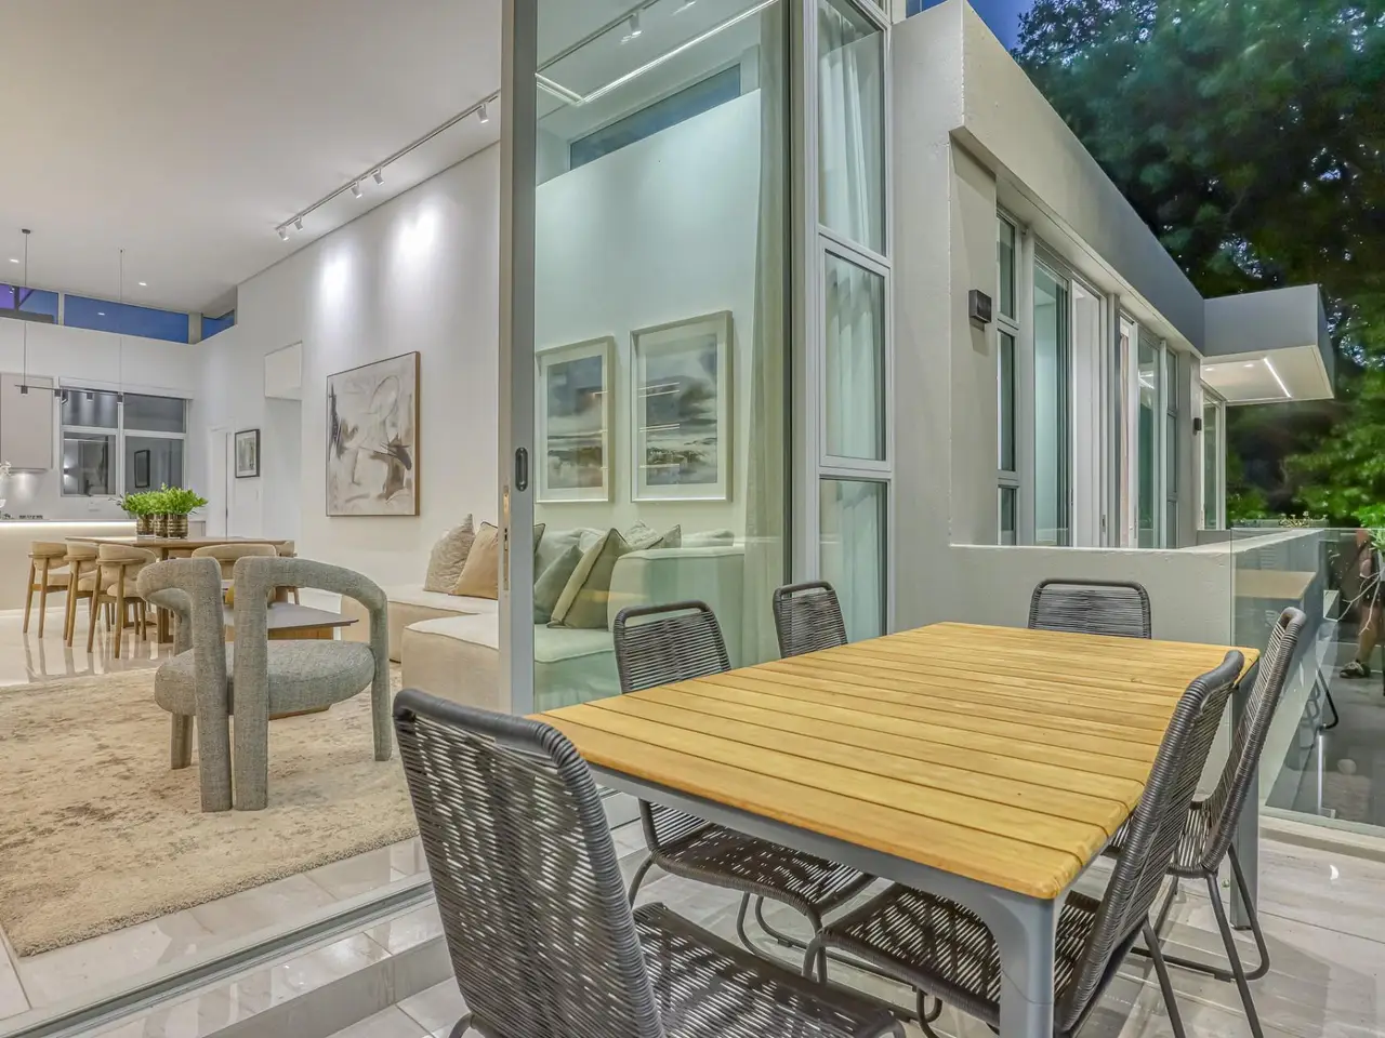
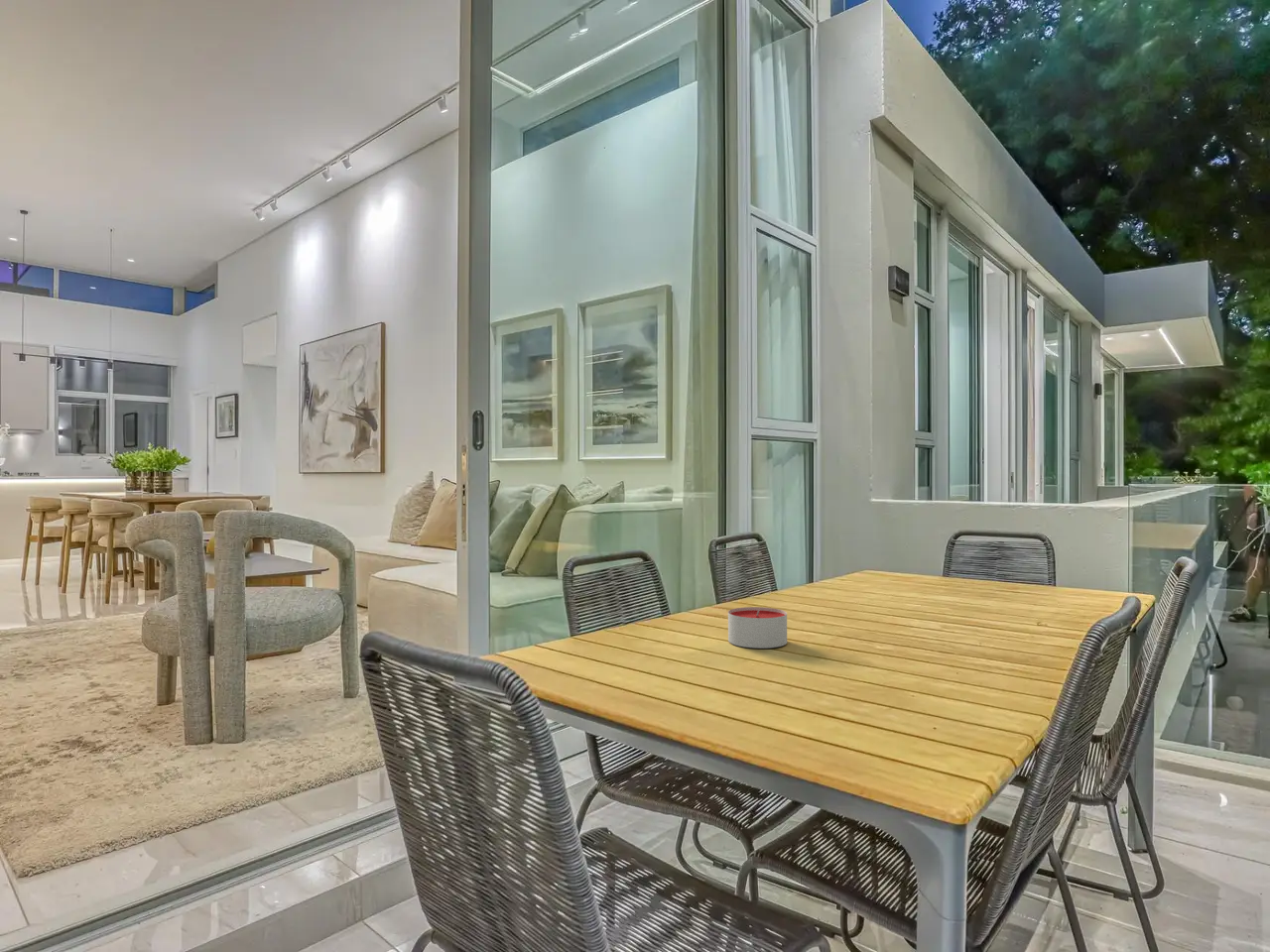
+ candle [727,606,788,650]
